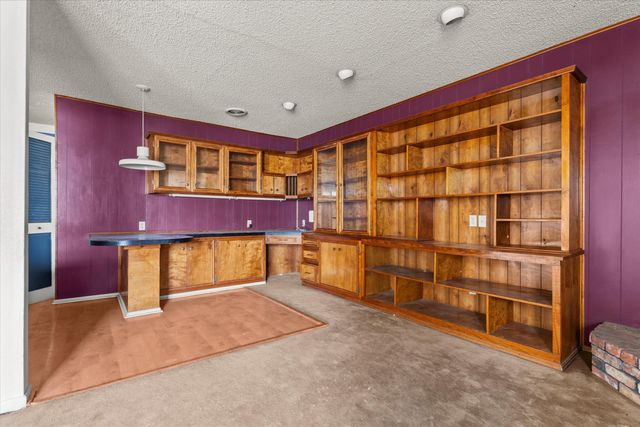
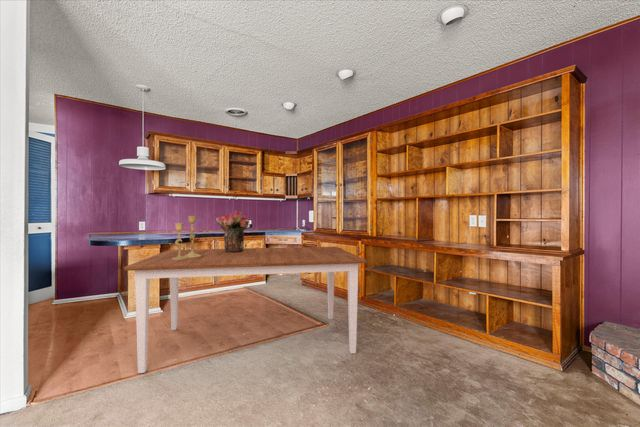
+ candlestick [172,215,201,260]
+ bouquet [215,210,250,252]
+ dining table [123,246,367,374]
